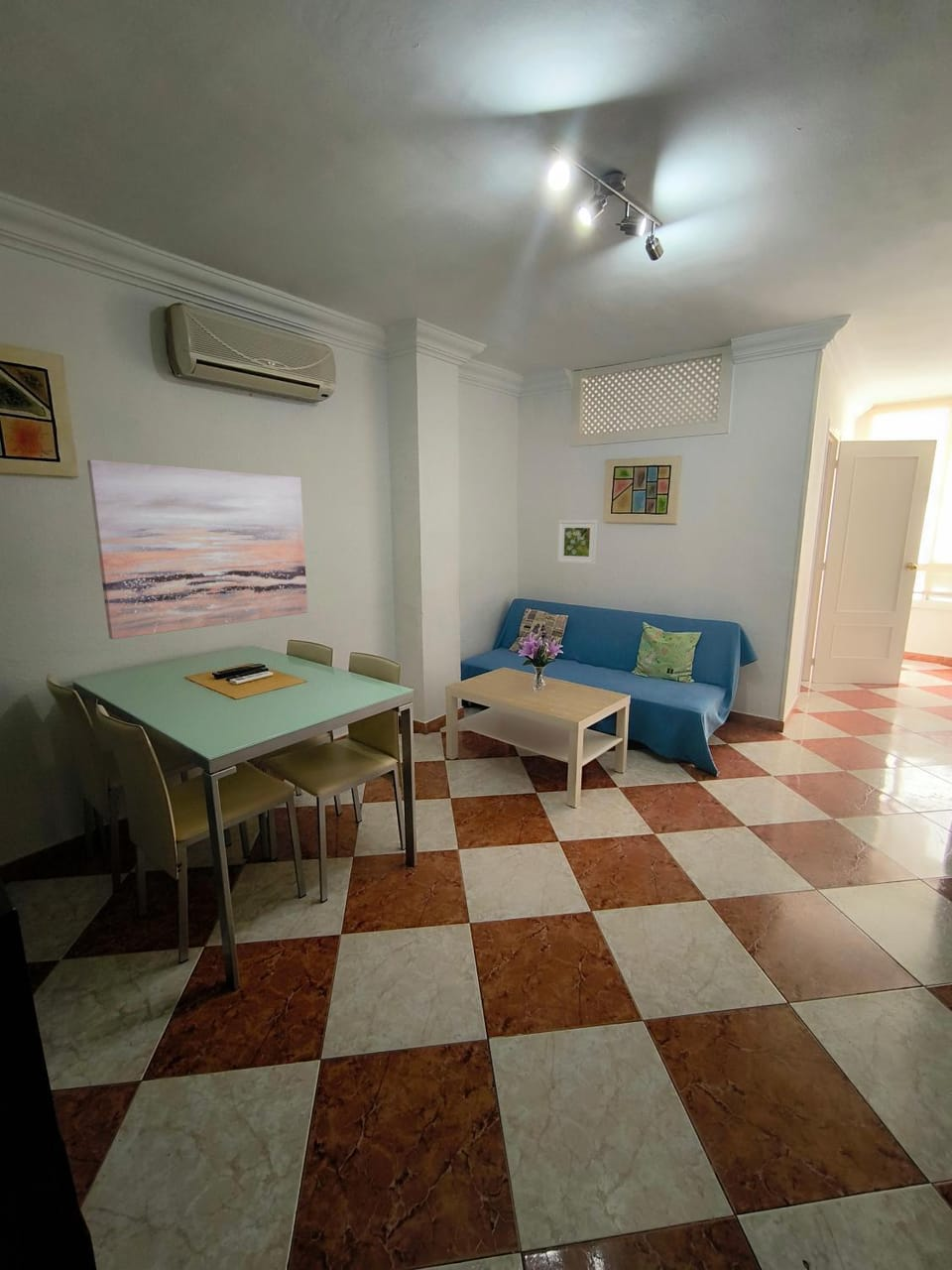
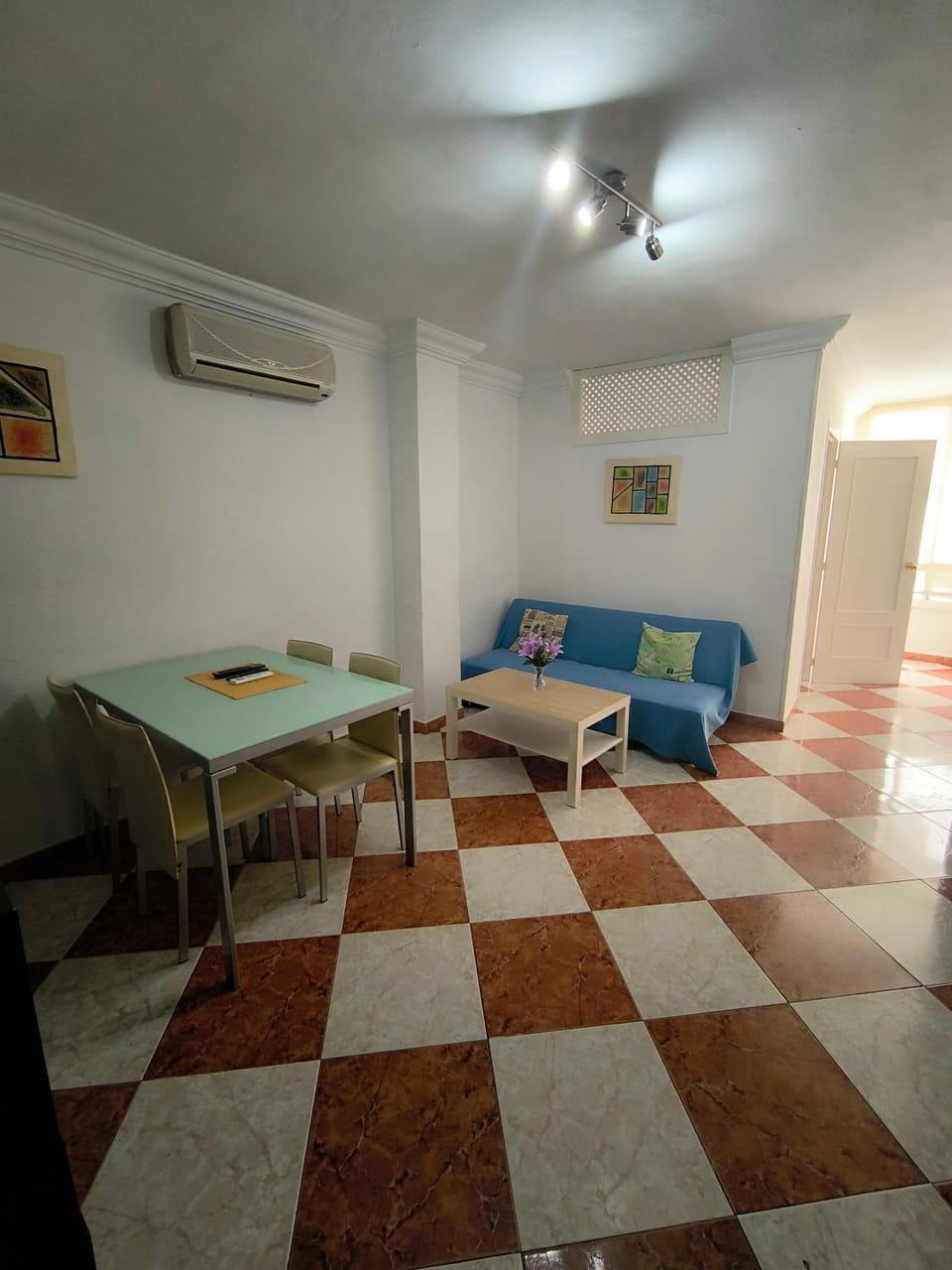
- wall art [86,458,308,640]
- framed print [556,519,599,566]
